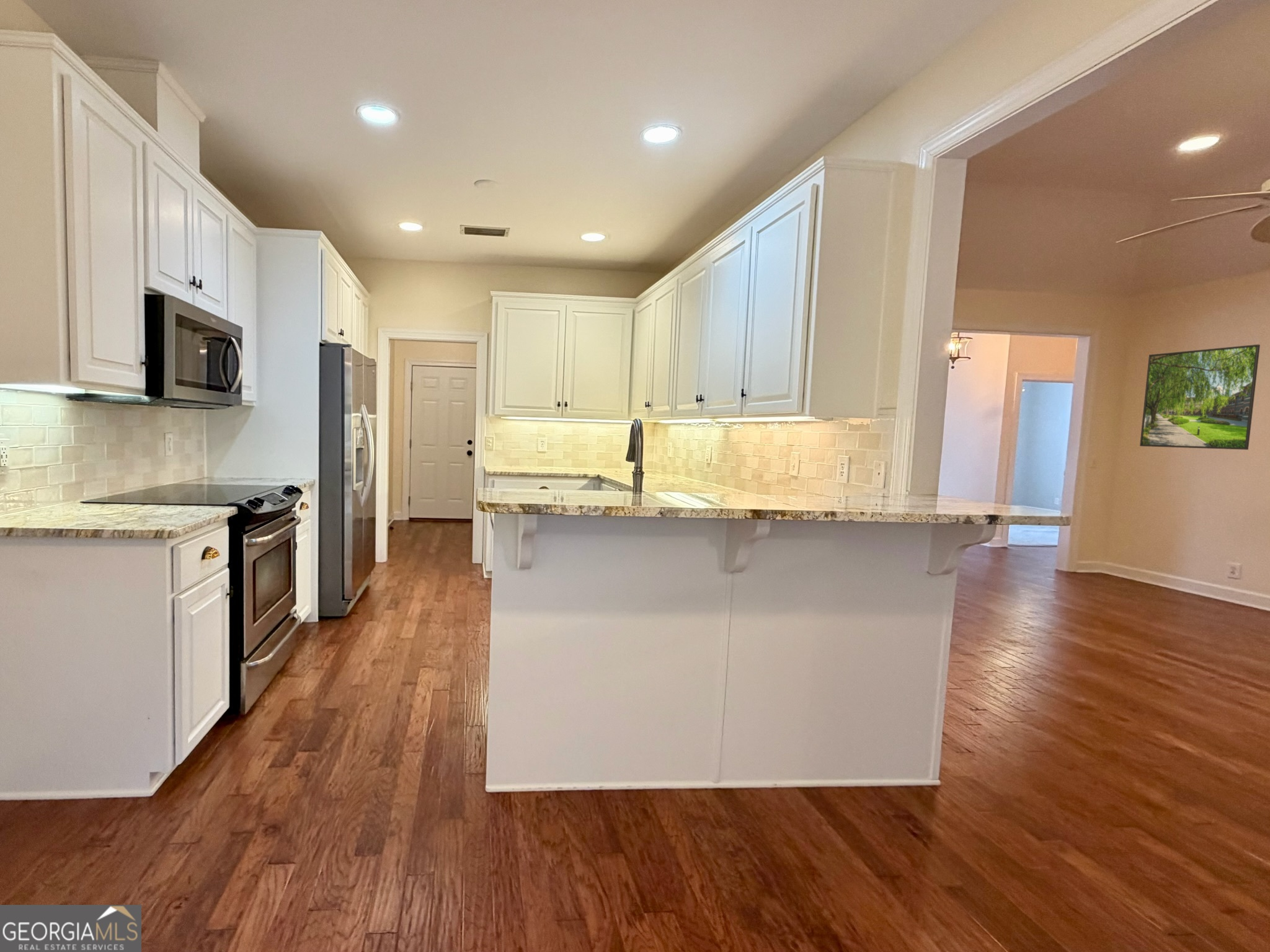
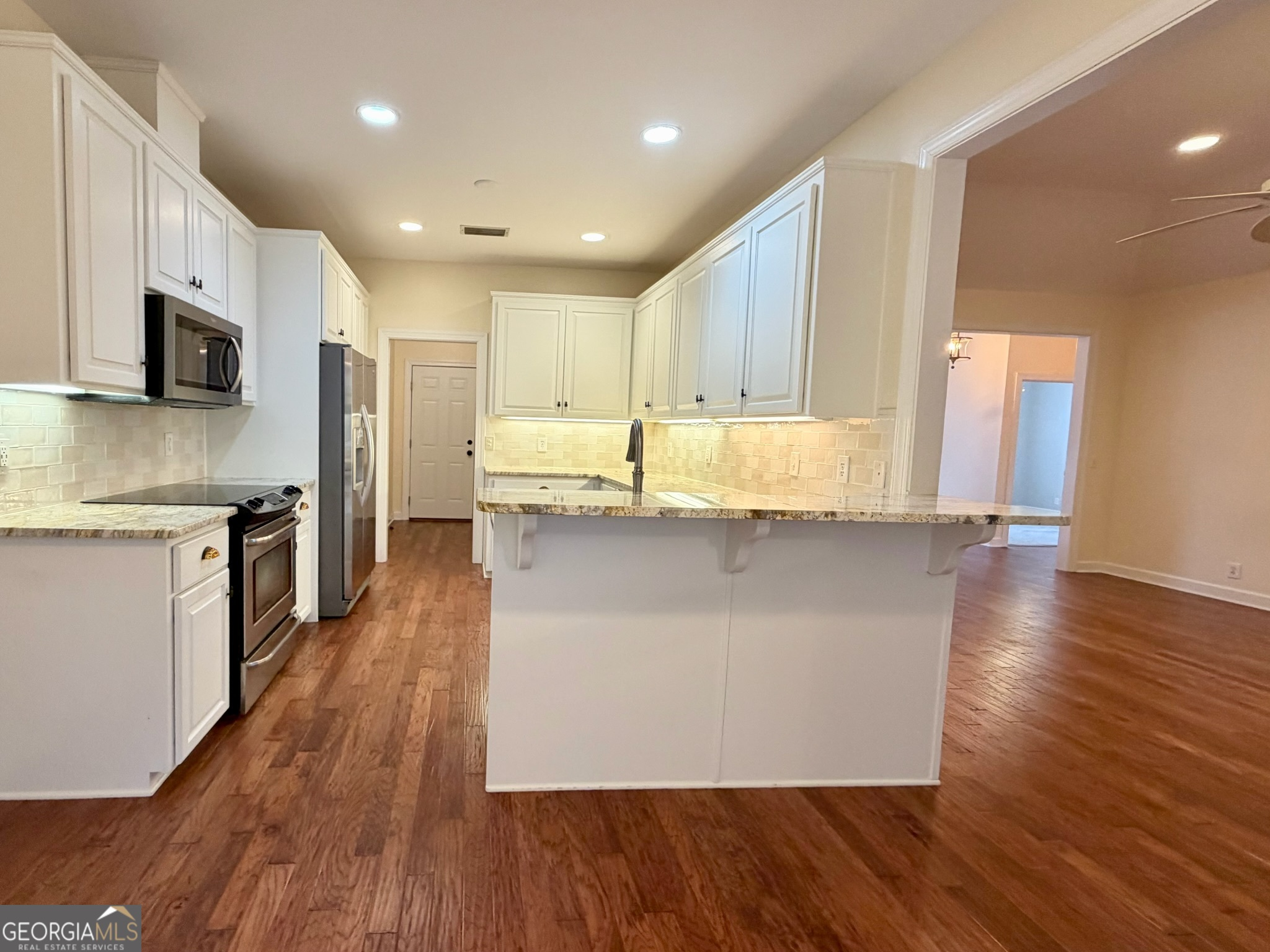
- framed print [1139,344,1261,451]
